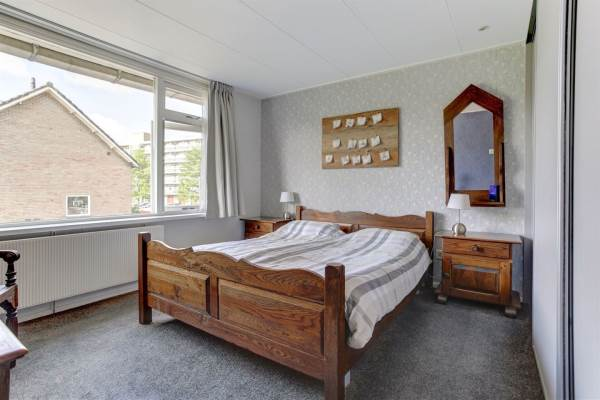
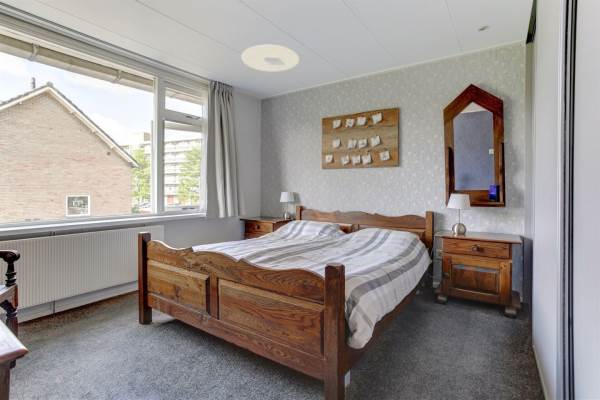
+ ceiling light [240,44,300,73]
